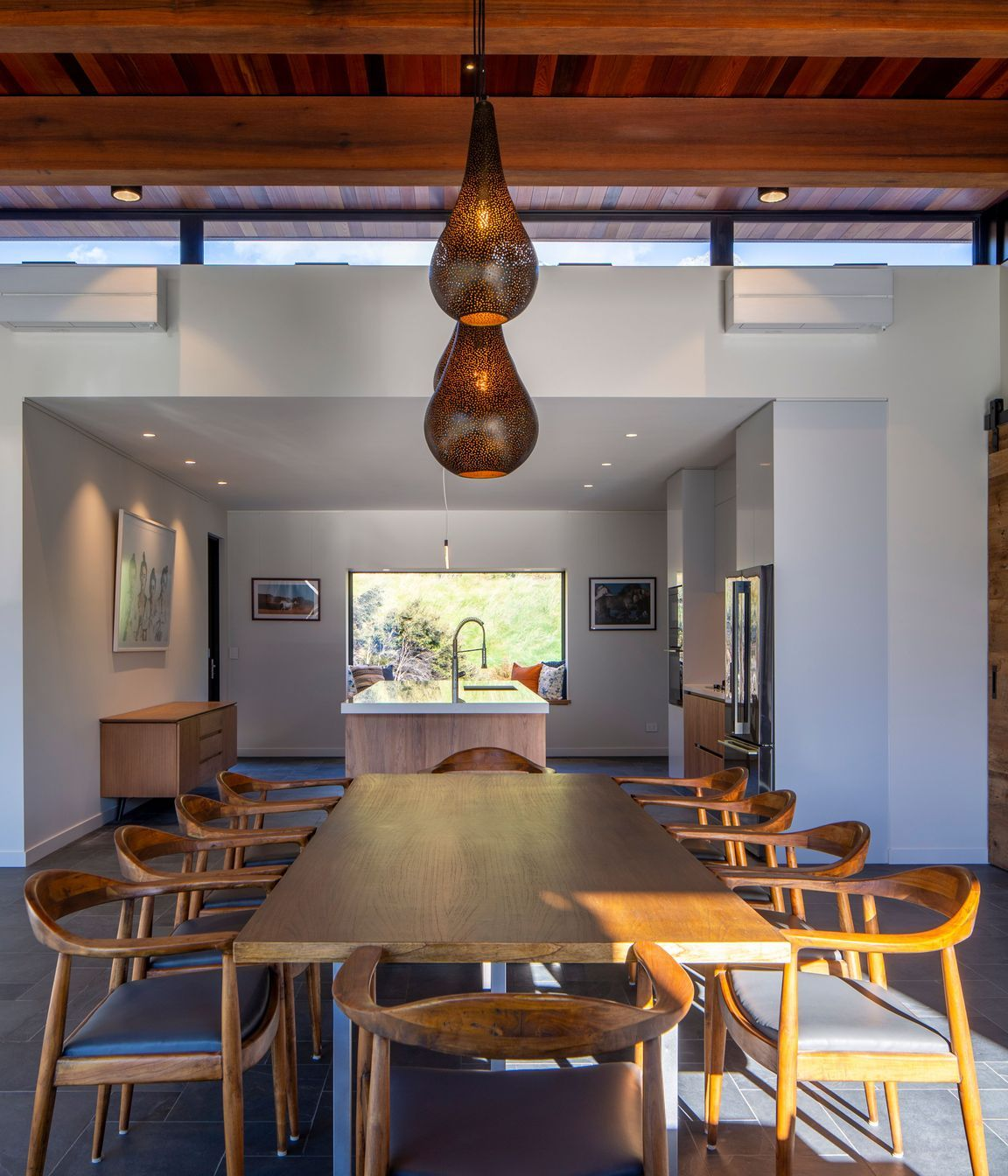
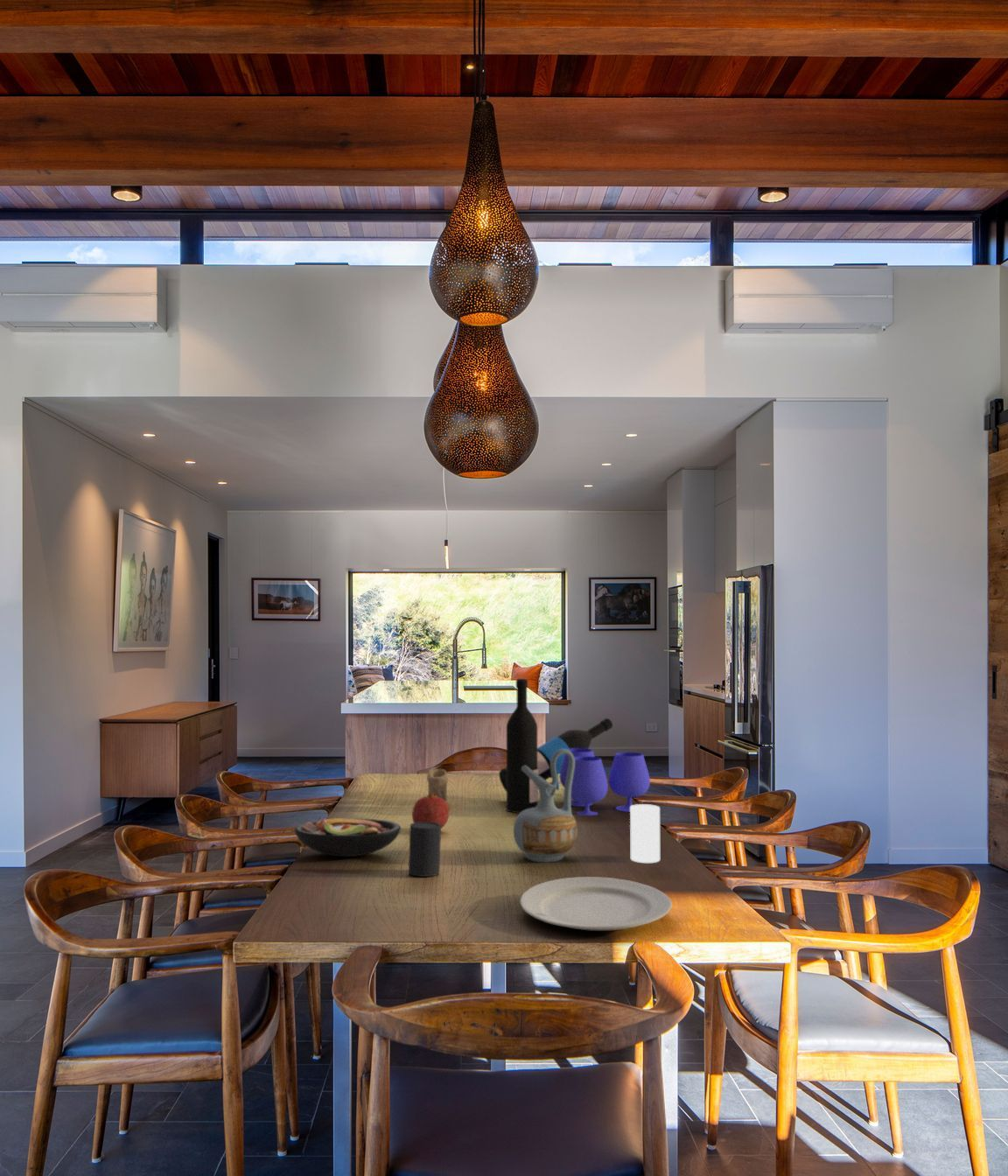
+ candle [426,768,449,802]
+ chinaware [519,876,673,932]
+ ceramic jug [513,749,578,864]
+ cup [408,822,442,878]
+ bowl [293,817,402,858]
+ fruit [411,794,450,830]
+ cup [629,803,661,864]
+ wine bottle [498,678,651,816]
